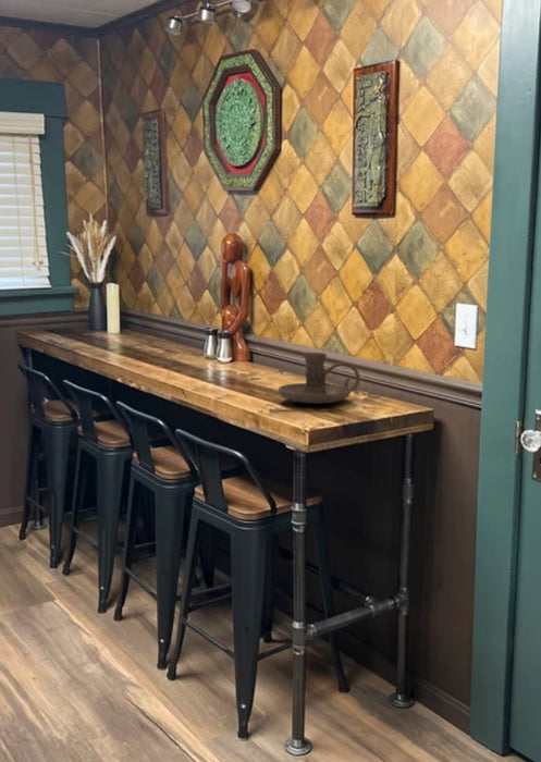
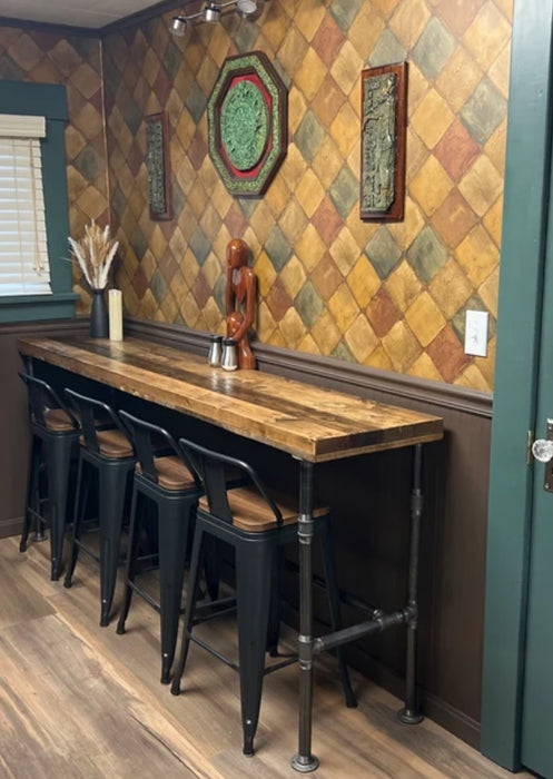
- candle holder [278,352,360,405]
